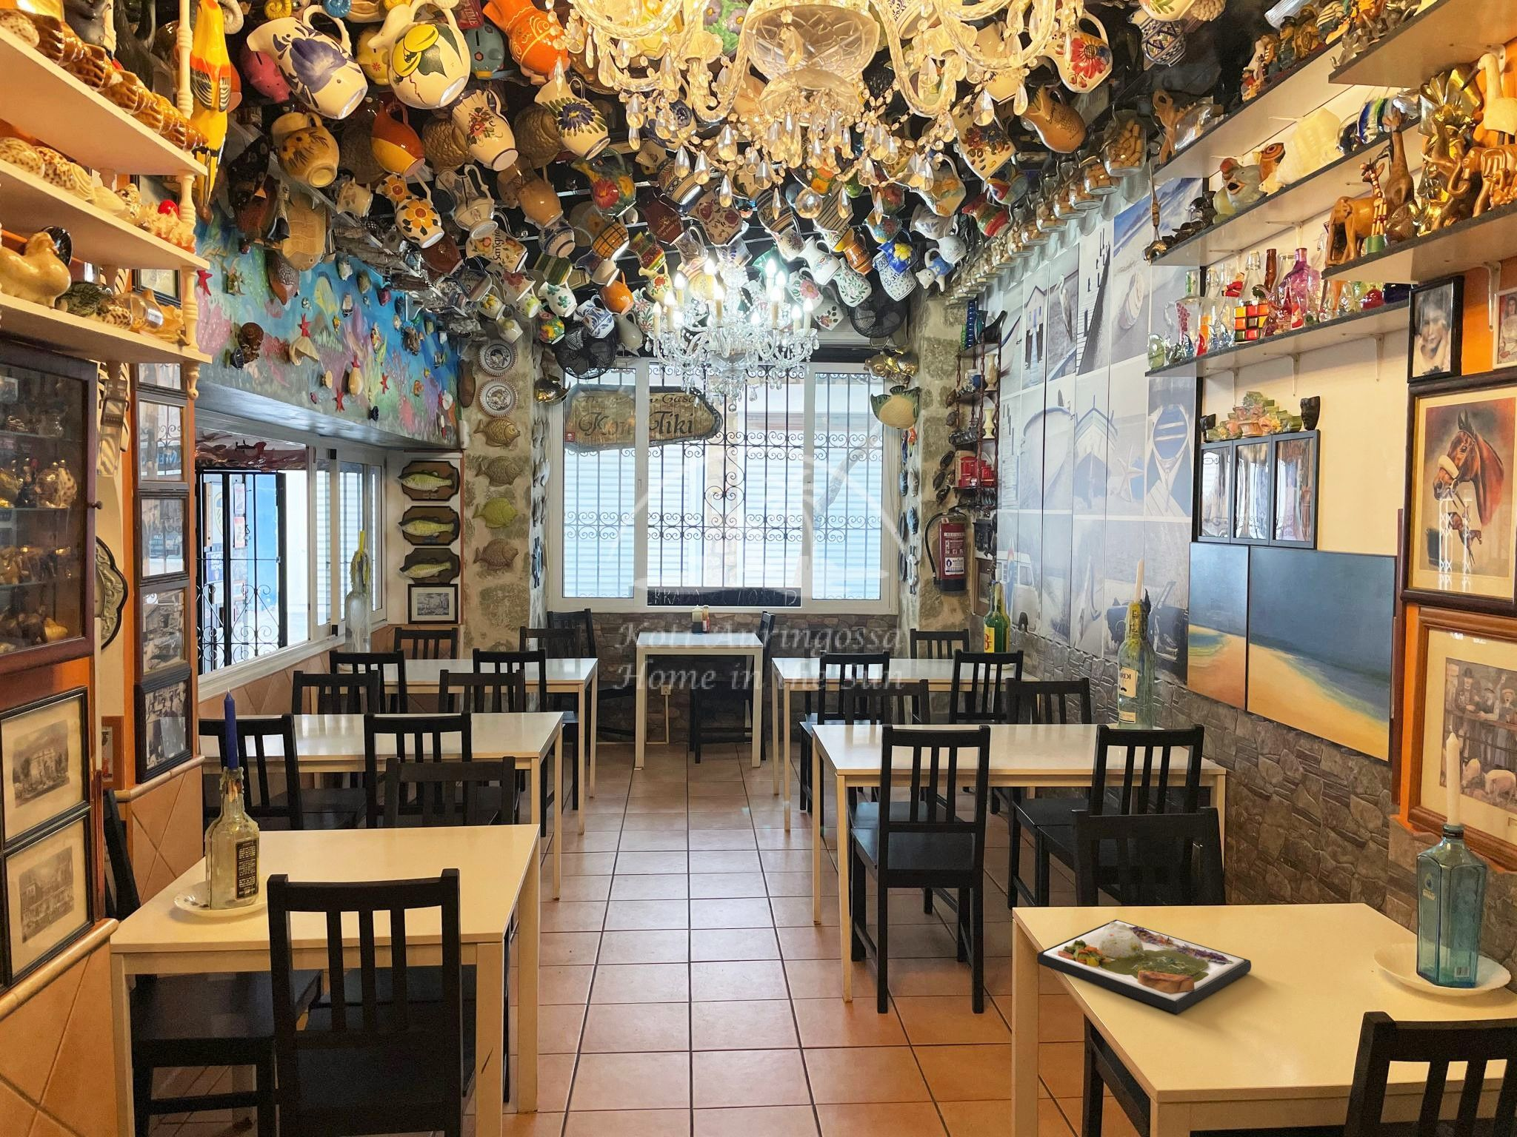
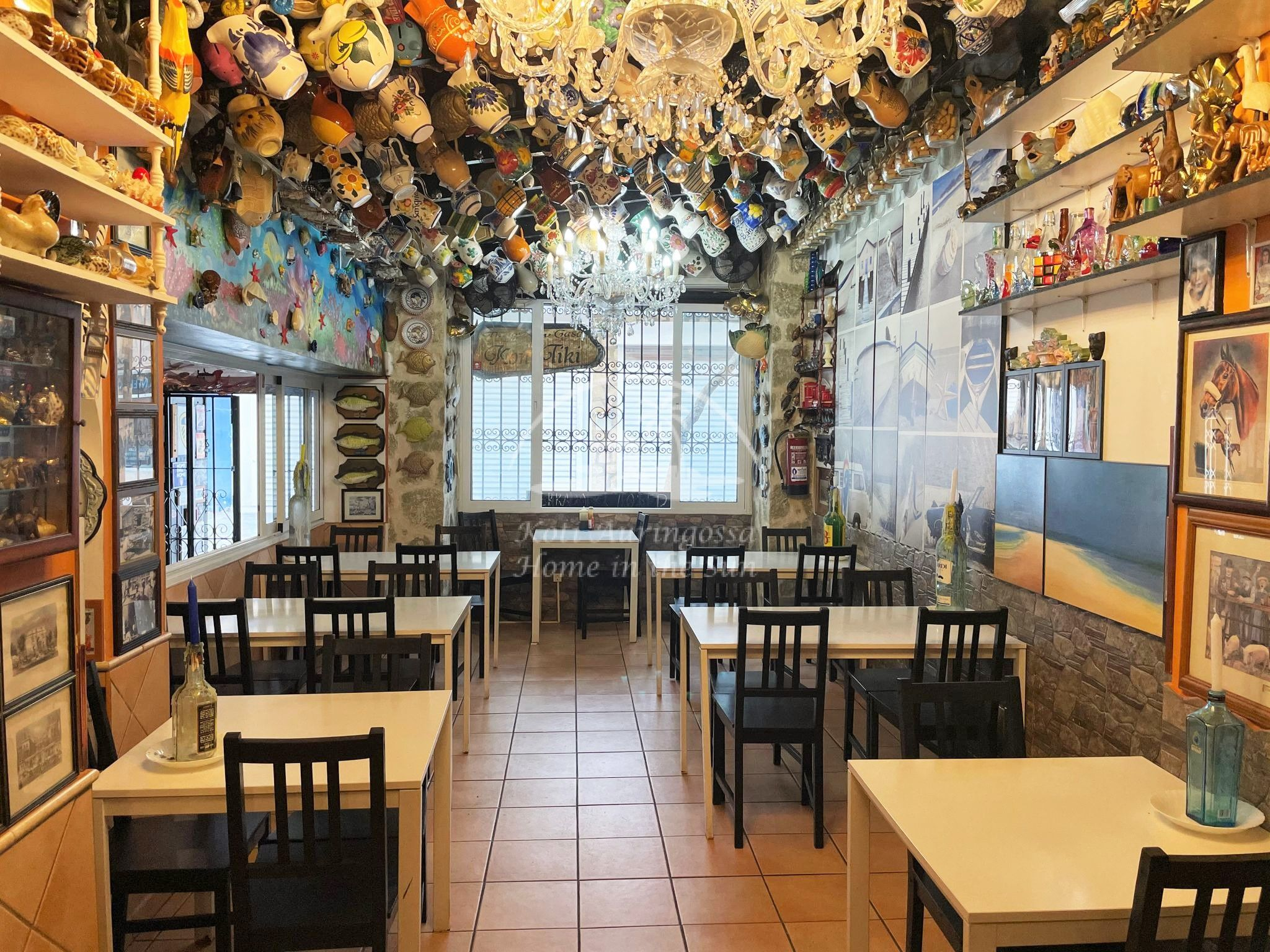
- dinner plate [1037,918,1252,1015]
